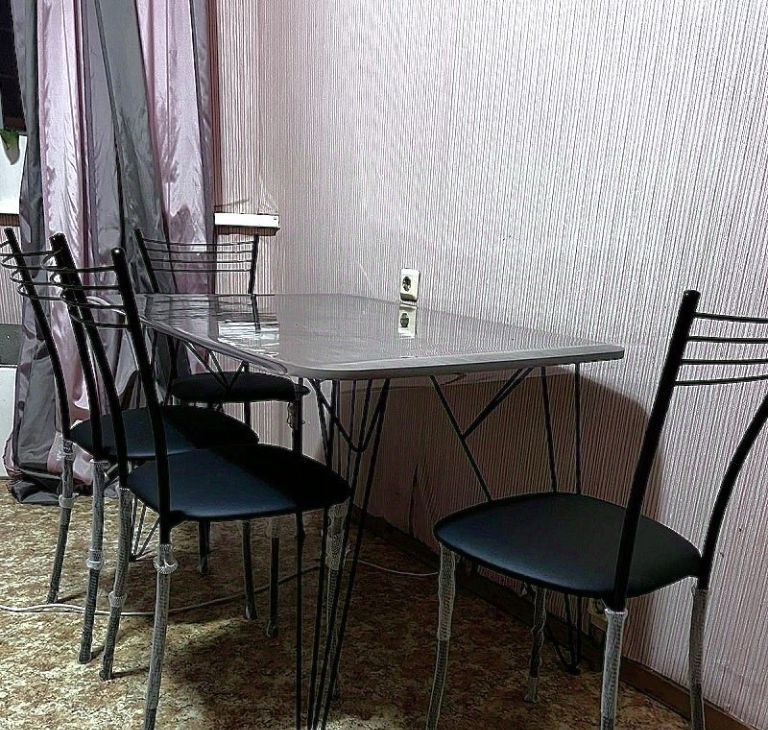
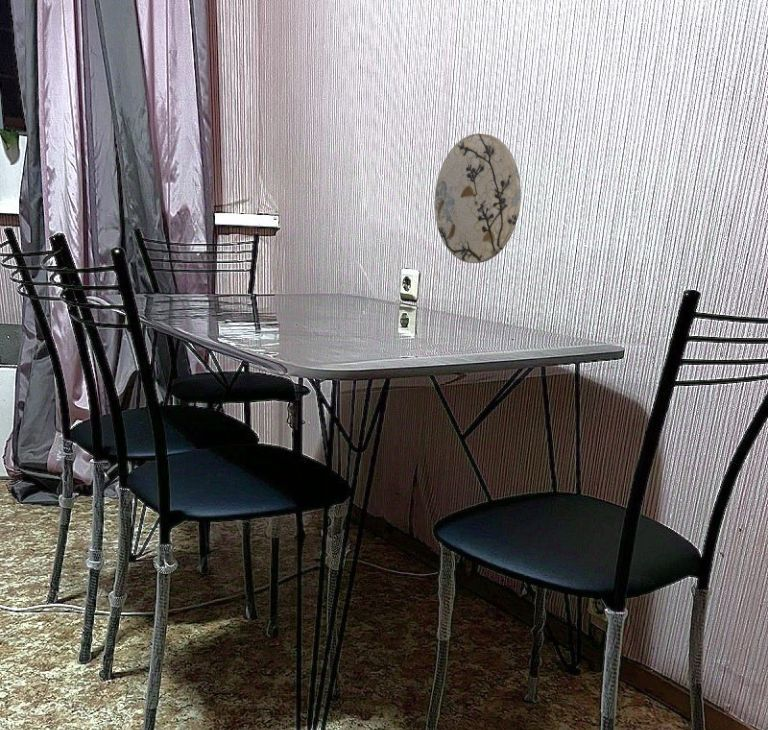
+ decorative plate [434,133,522,264]
